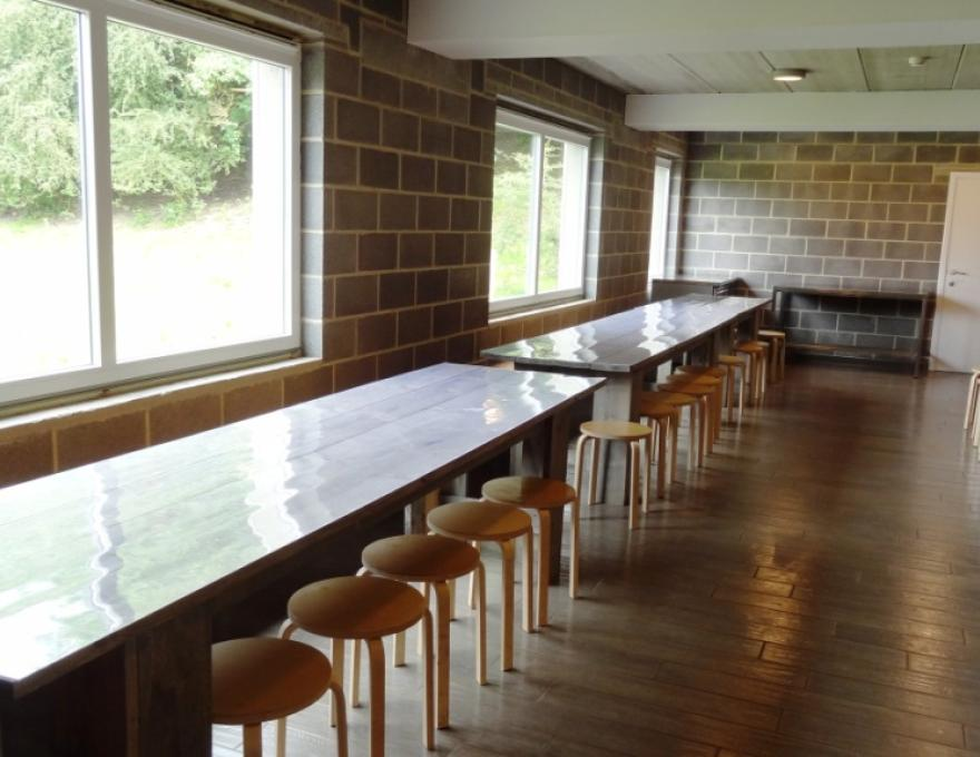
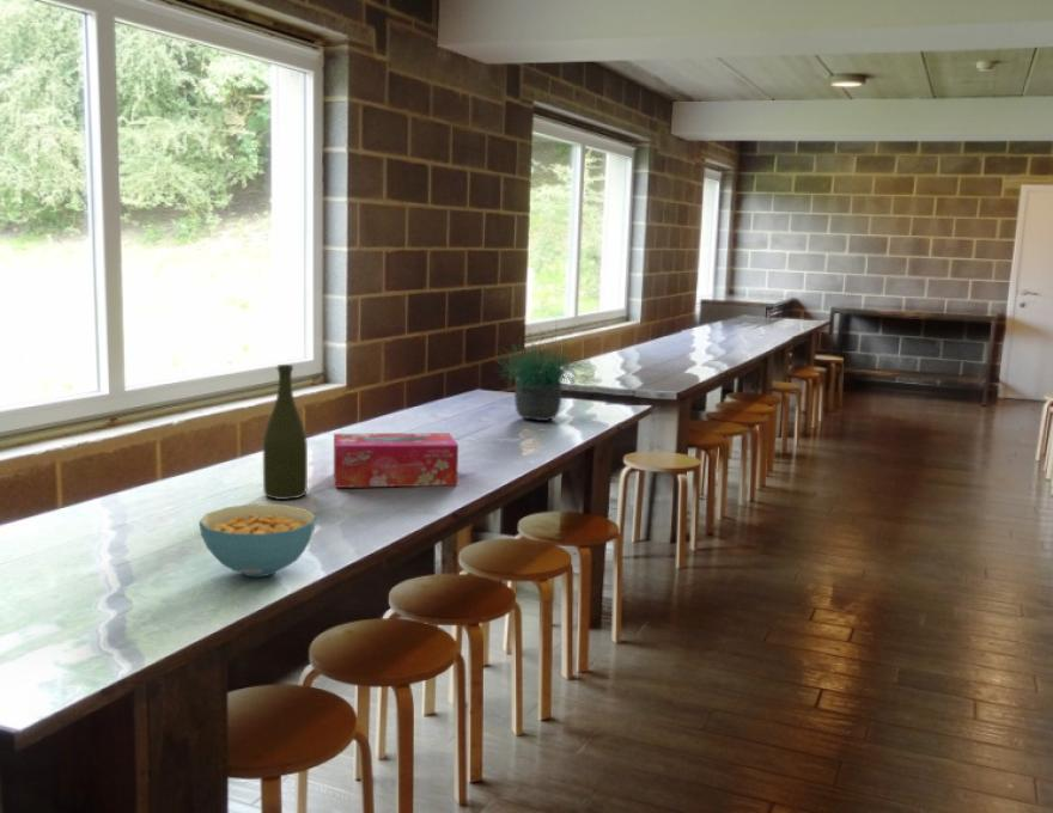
+ tissue box [333,432,459,489]
+ cereal bowl [197,503,317,577]
+ potted plant [492,312,595,422]
+ bottle [262,363,309,501]
